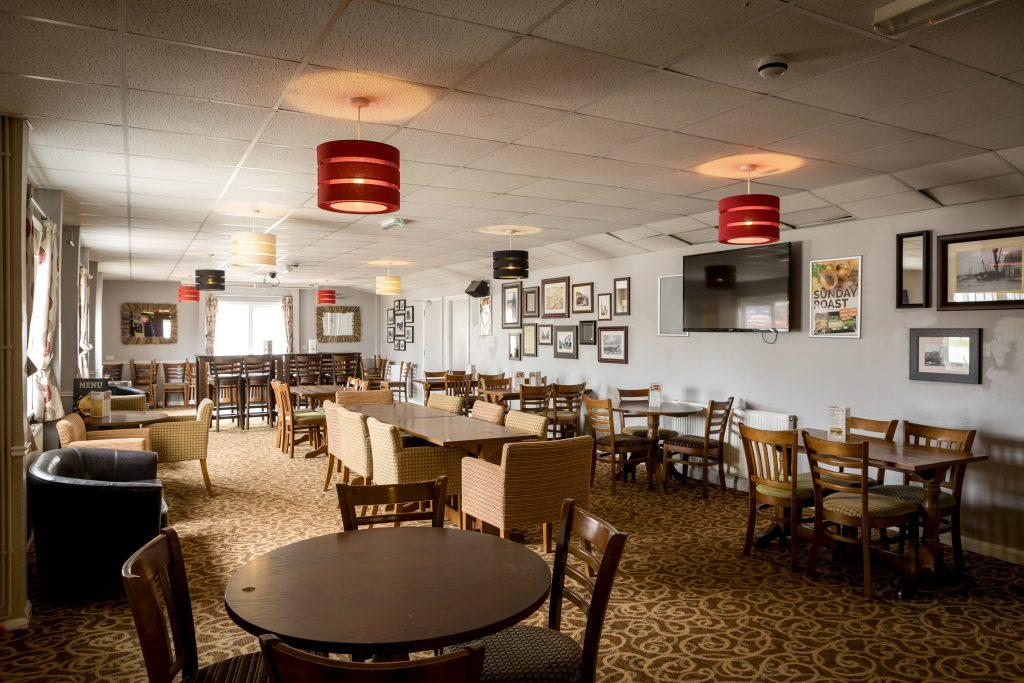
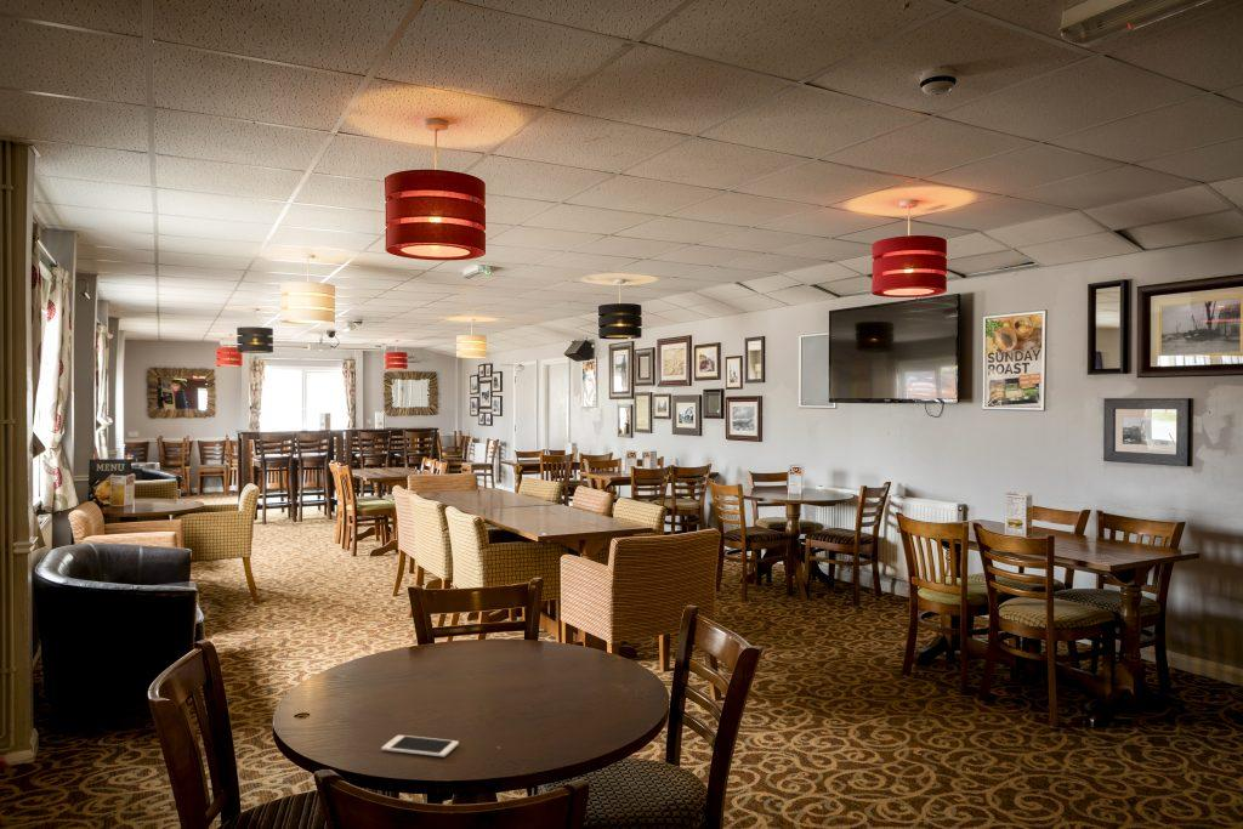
+ cell phone [380,734,460,757]
